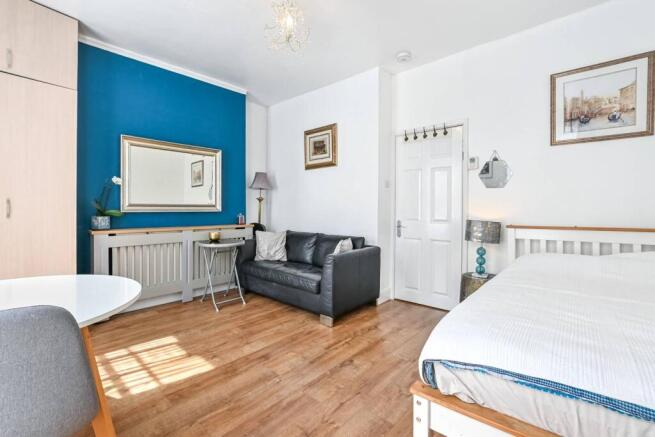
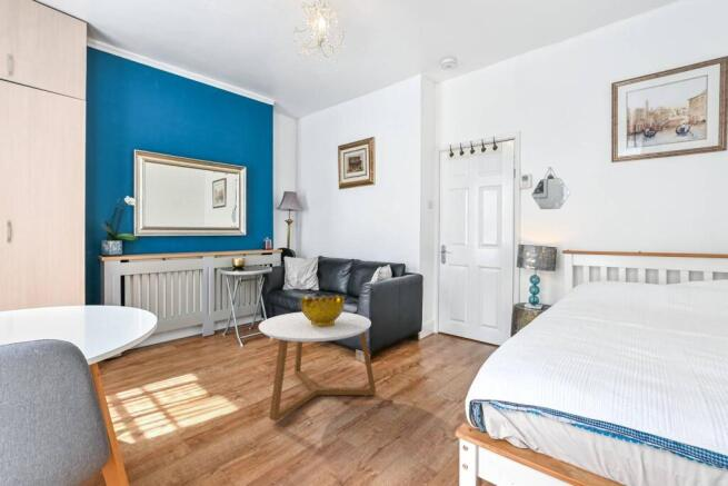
+ coffee table [258,311,377,423]
+ decorative bowl [299,294,346,327]
